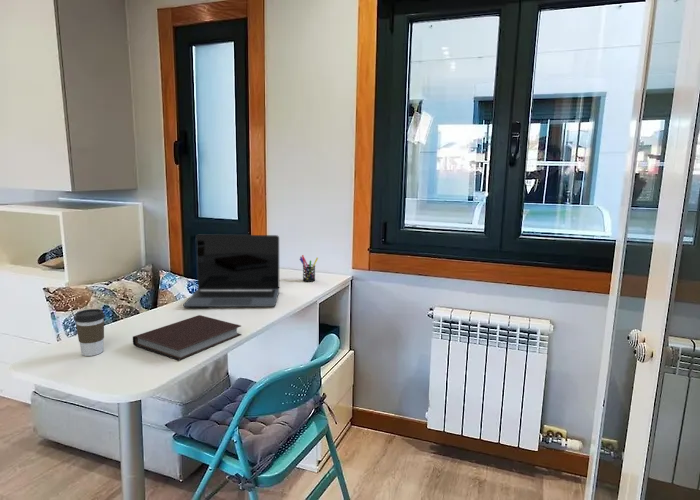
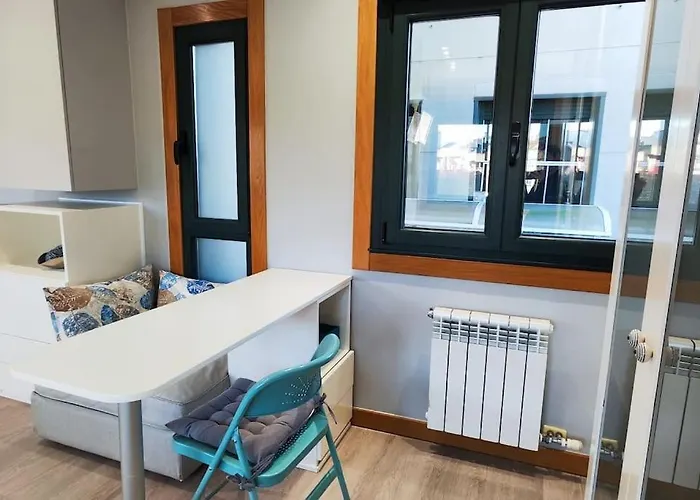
- pen holder [299,254,319,283]
- notebook [132,314,243,361]
- coffee cup [74,308,106,357]
- laptop [182,234,280,308]
